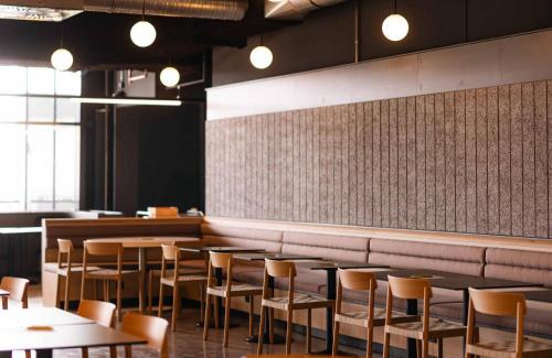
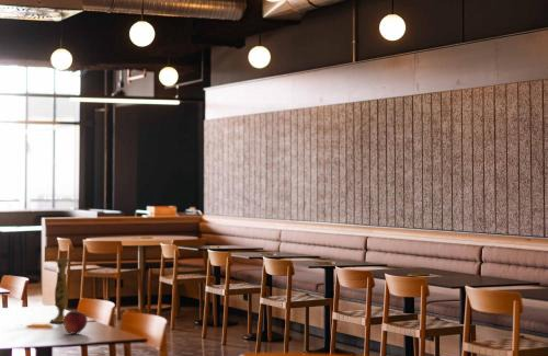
+ vase [48,257,71,323]
+ fruit [62,309,89,335]
